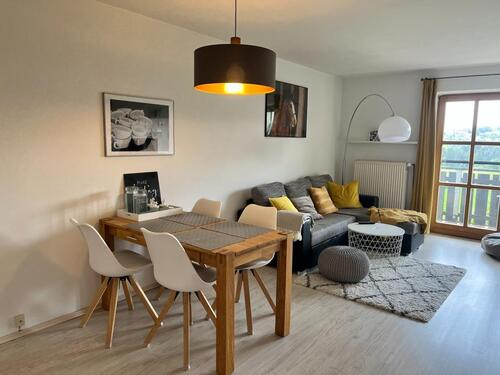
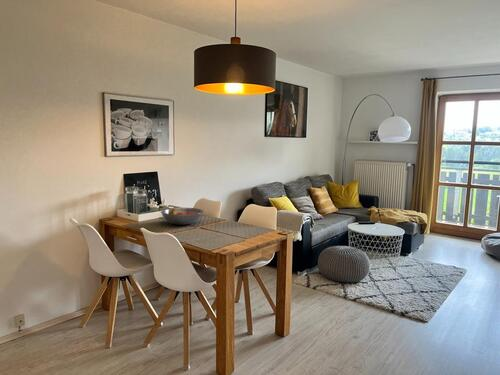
+ fruit bowl [160,207,205,226]
